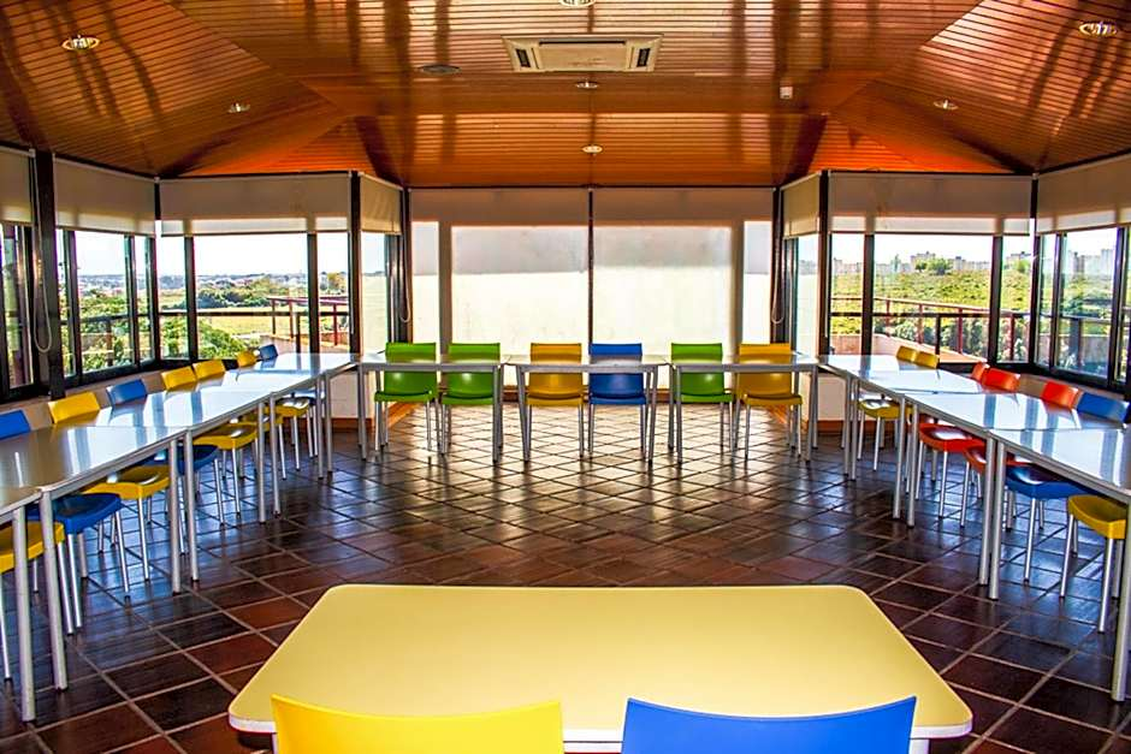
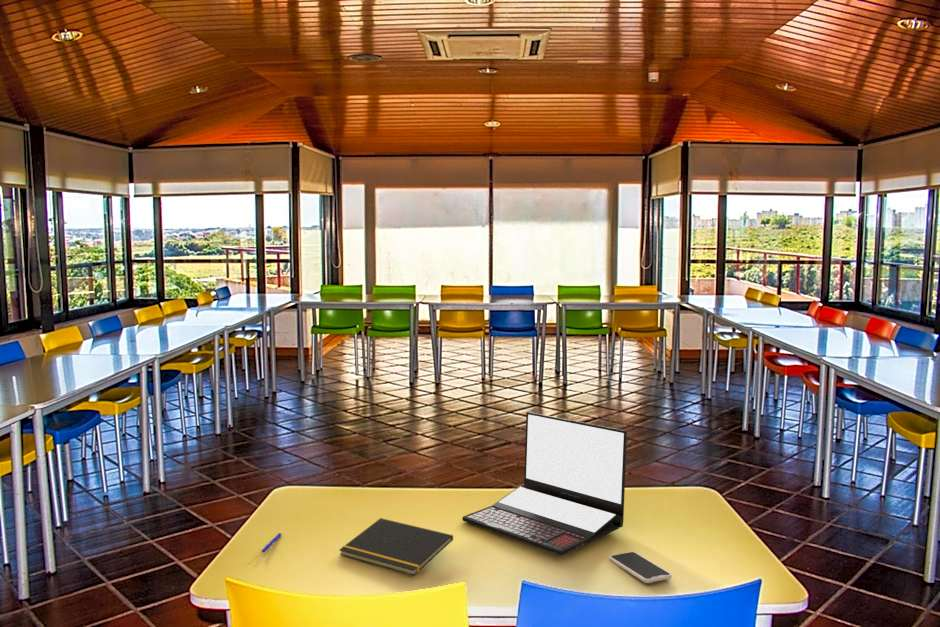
+ smartphone [608,551,673,584]
+ laptop [461,411,628,556]
+ pen [261,532,282,554]
+ notepad [338,517,454,576]
